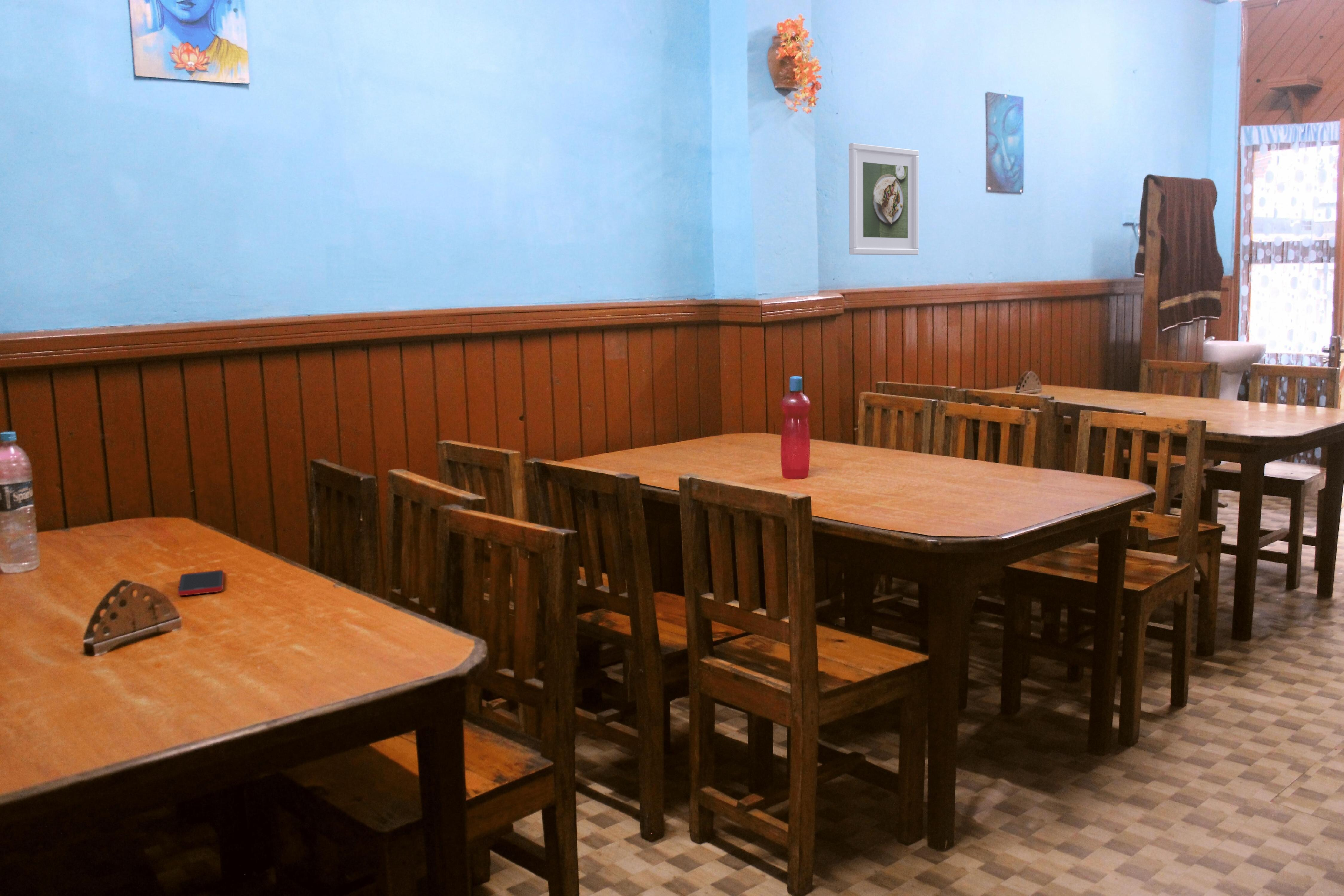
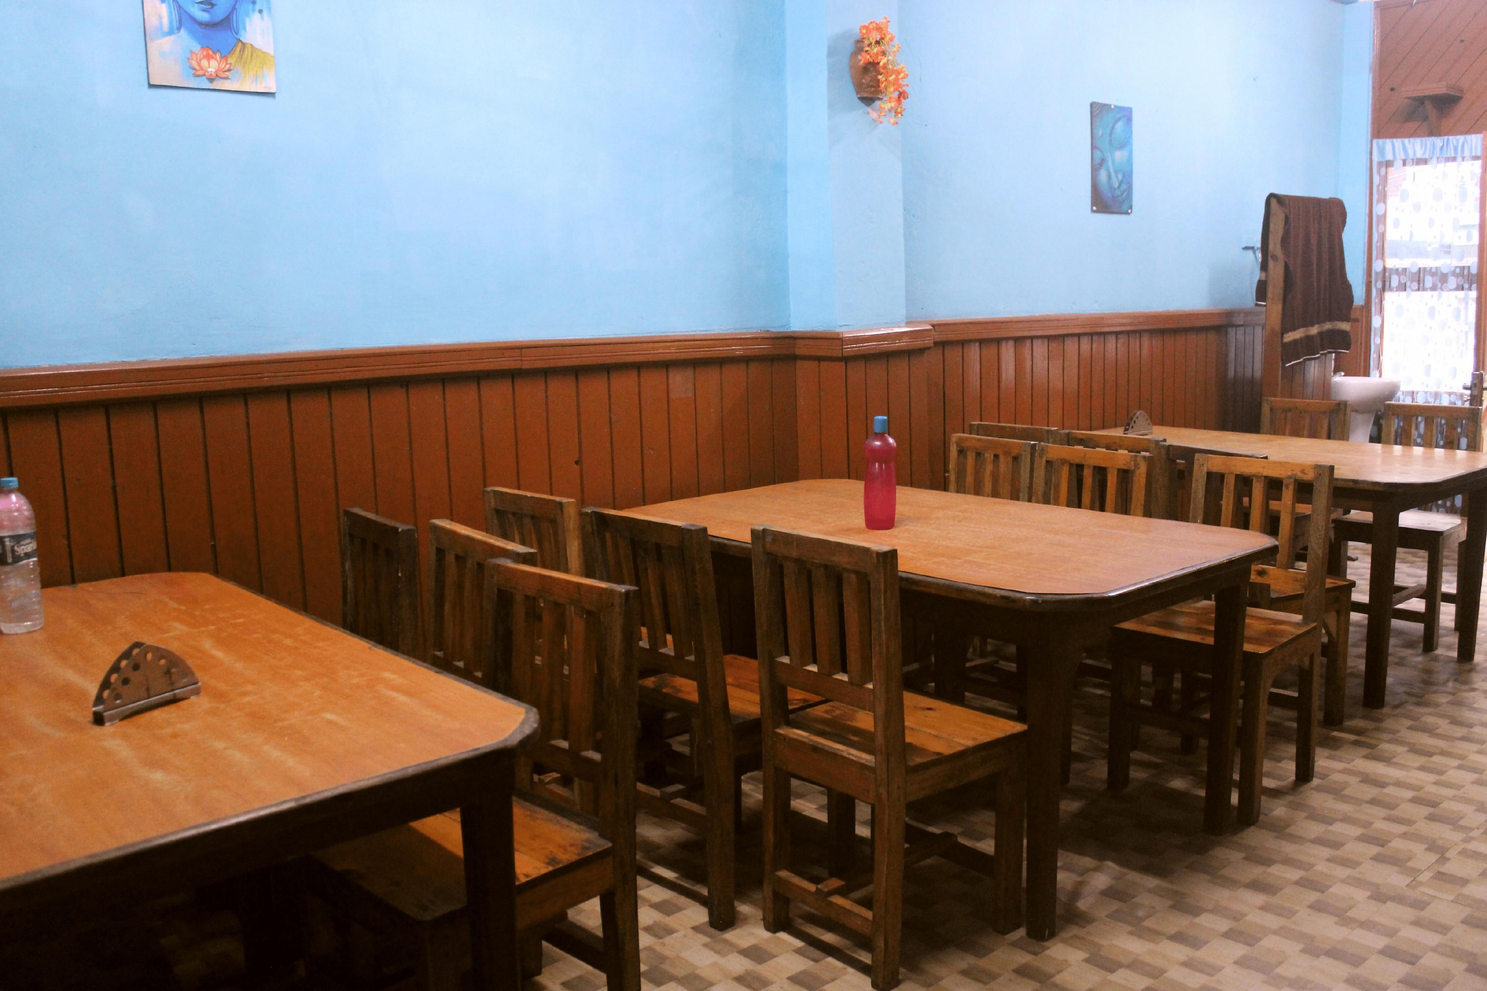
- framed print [848,143,919,255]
- cell phone [178,570,224,596]
